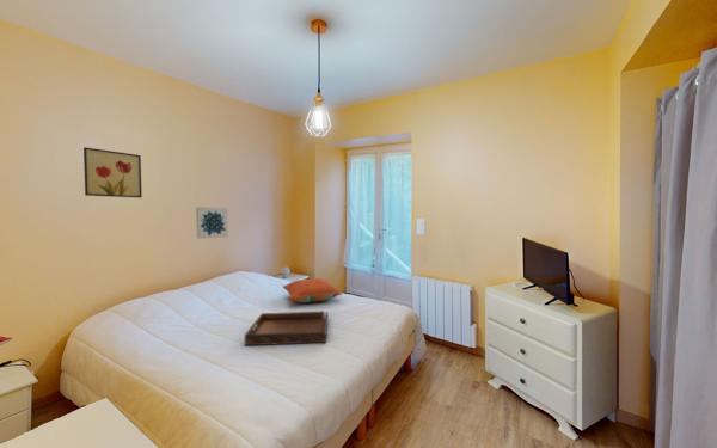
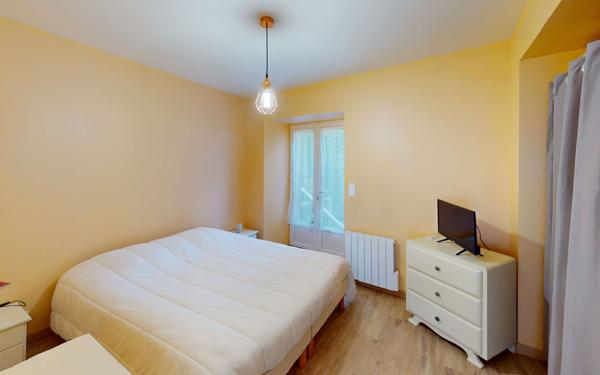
- serving tray [244,311,329,346]
- wall art [82,146,143,198]
- pillow [282,277,344,303]
- wall art [195,207,229,240]
